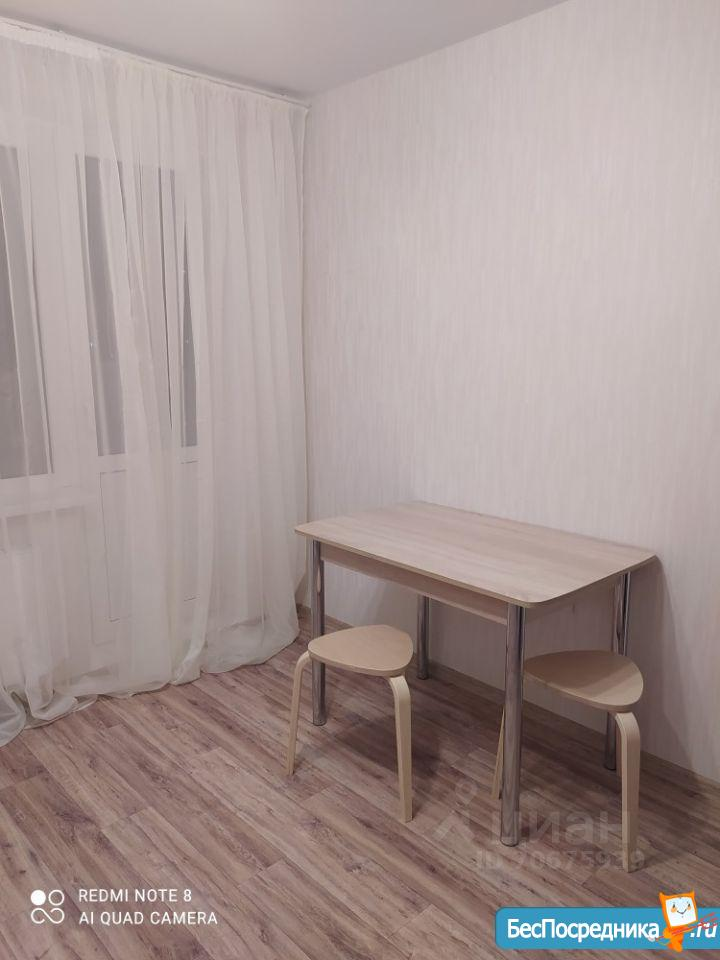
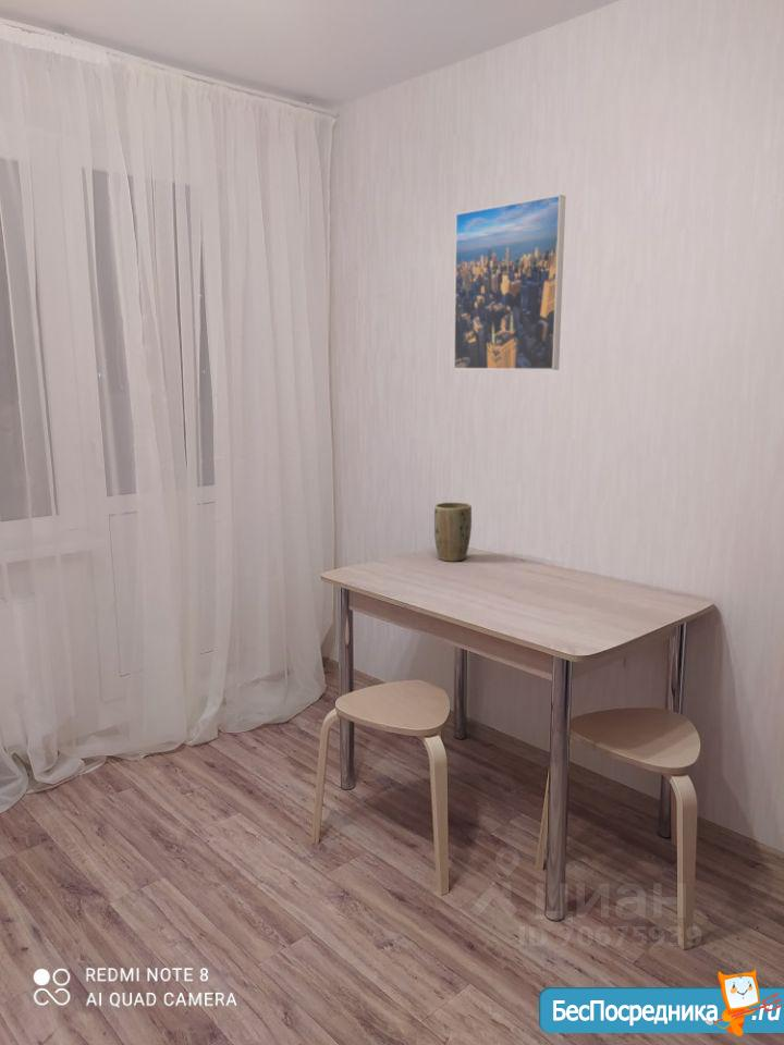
+ plant pot [433,501,473,563]
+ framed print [453,194,566,371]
